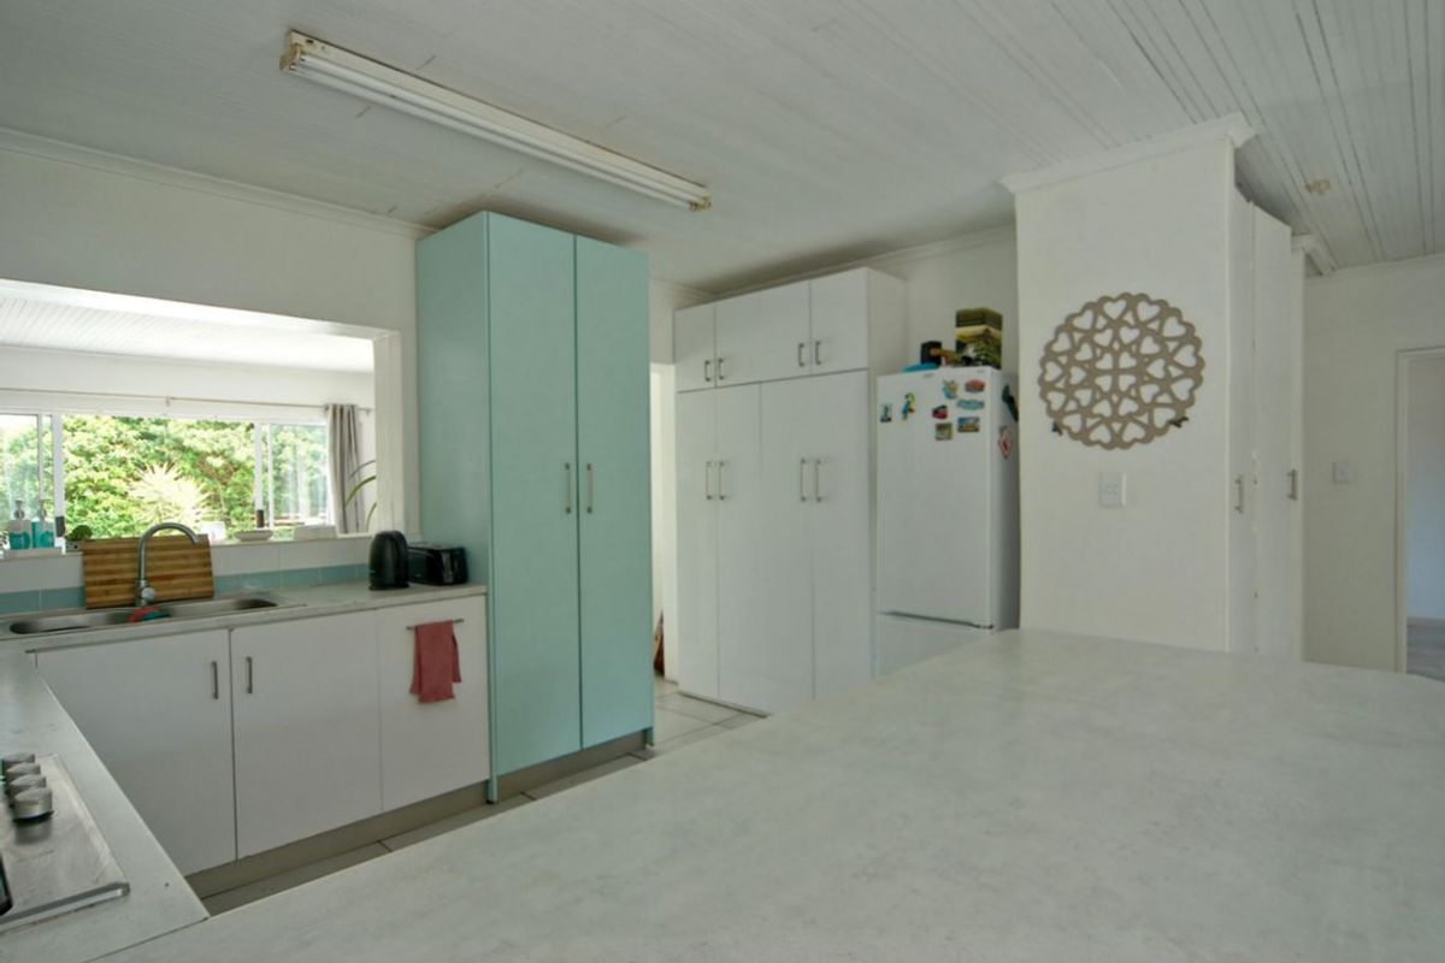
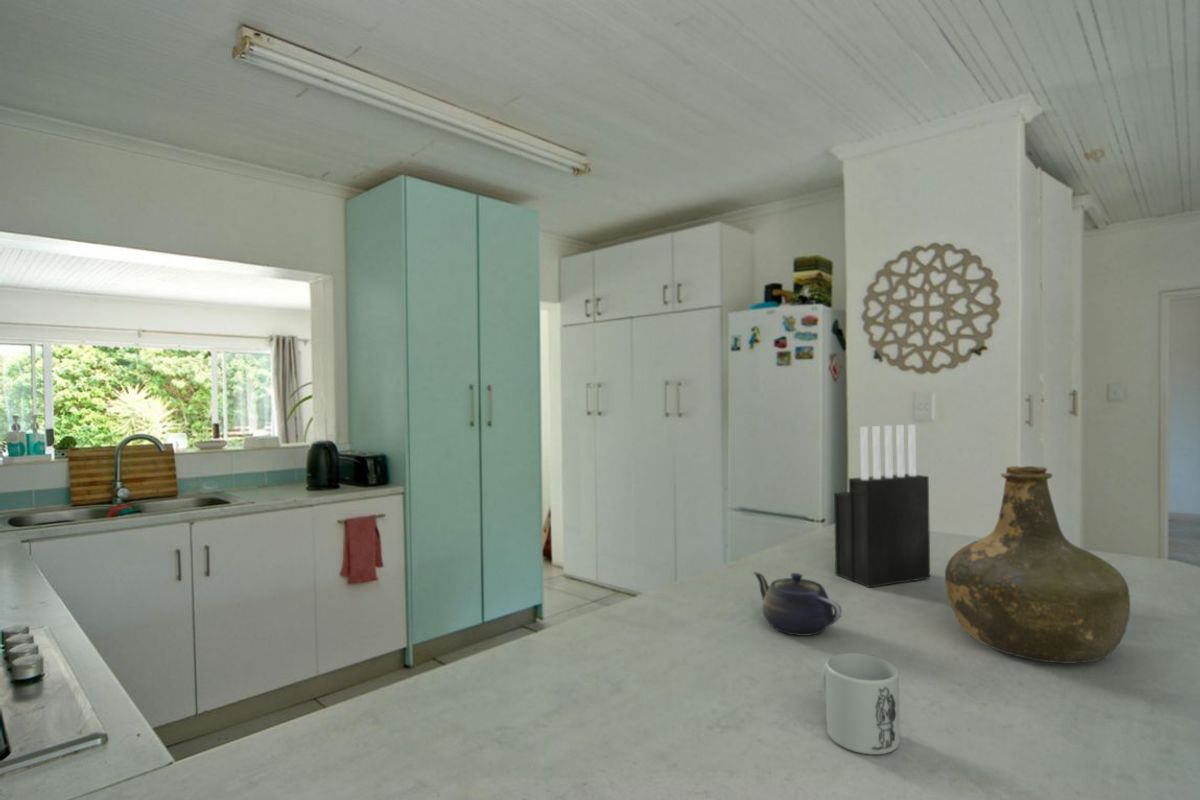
+ knife block [833,424,931,589]
+ bottle [944,465,1131,664]
+ teapot [753,571,843,637]
+ mug [820,652,901,755]
